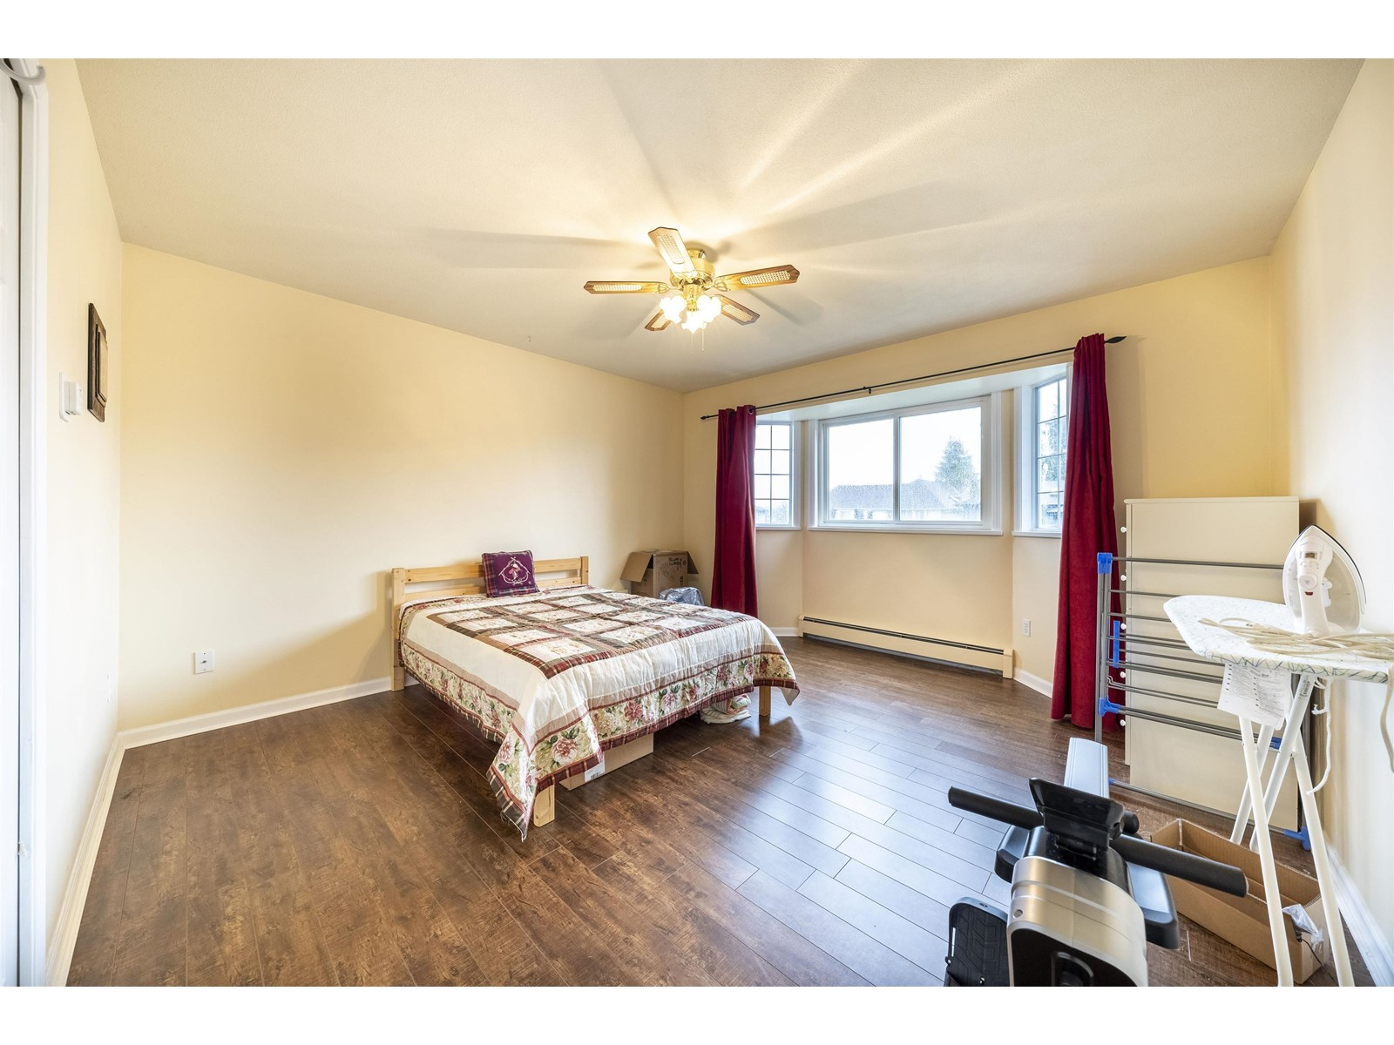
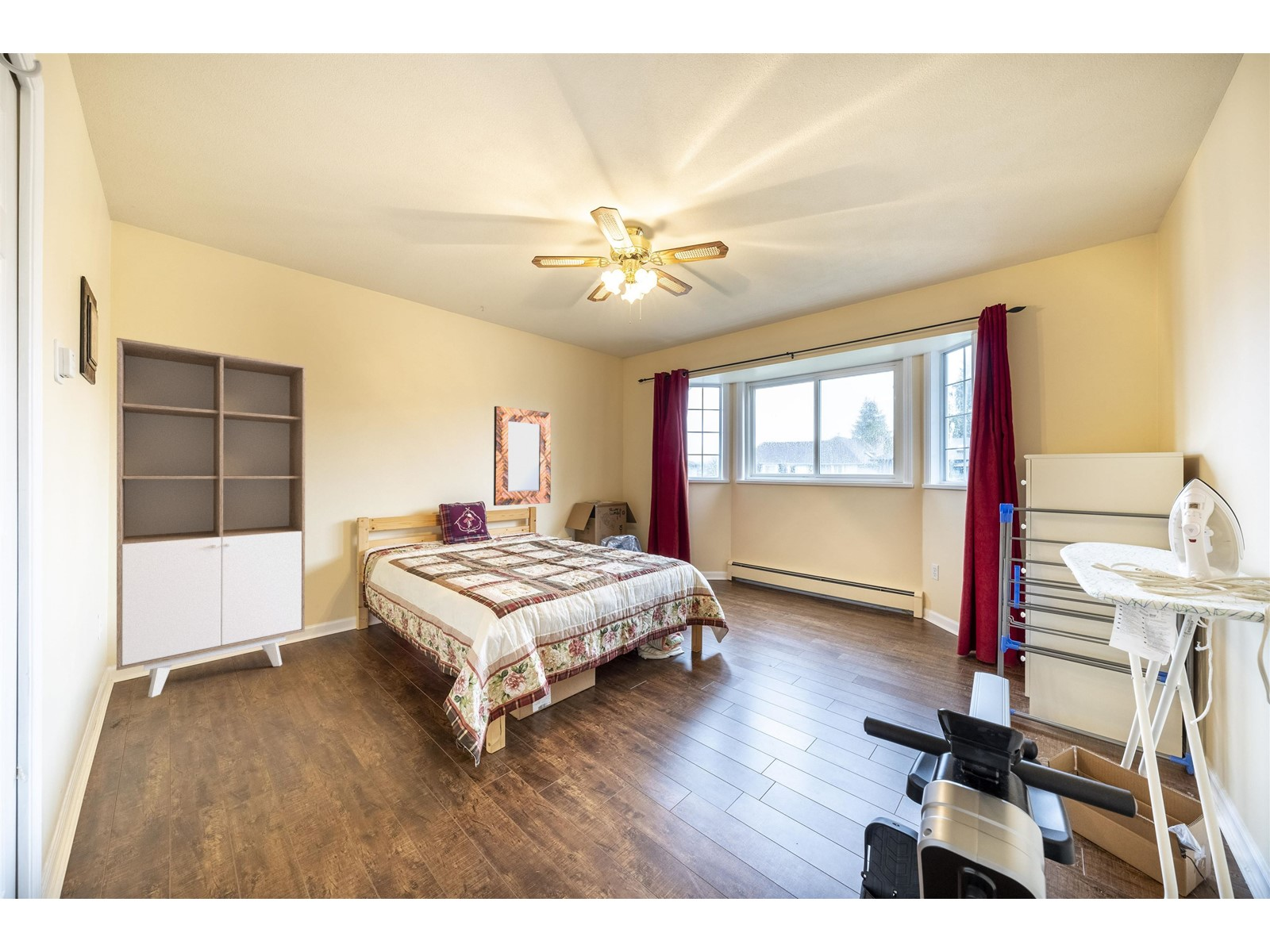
+ wardrobe [116,337,306,698]
+ home mirror [493,405,552,506]
